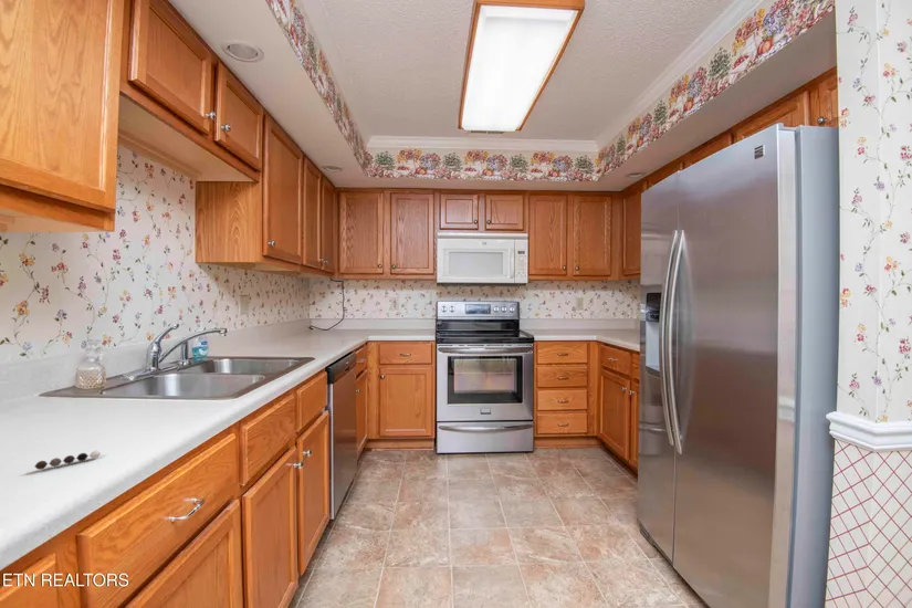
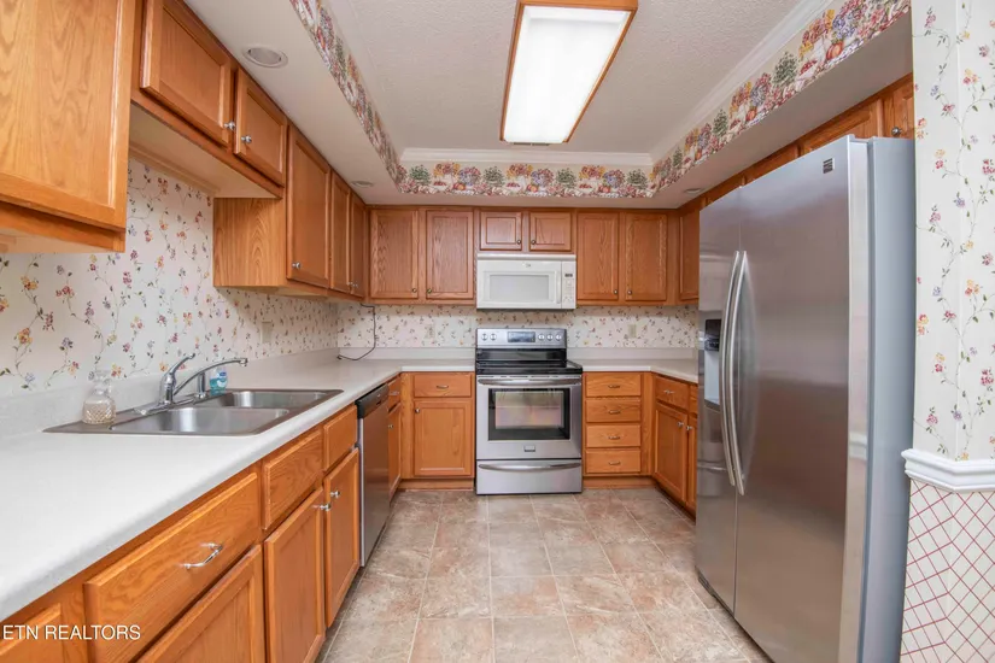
- pepper shaker [33,450,102,471]
